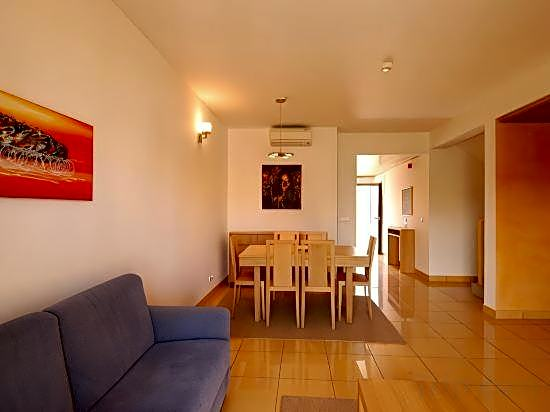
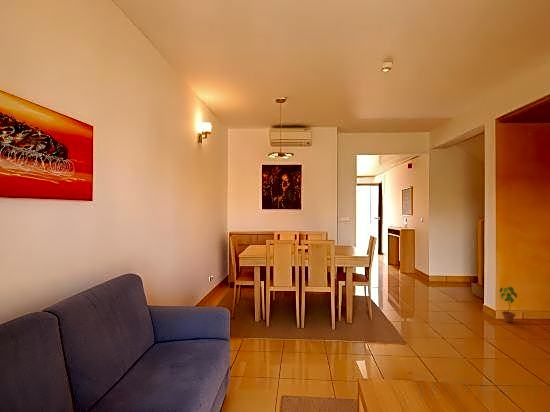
+ potted plant [499,286,518,323]
